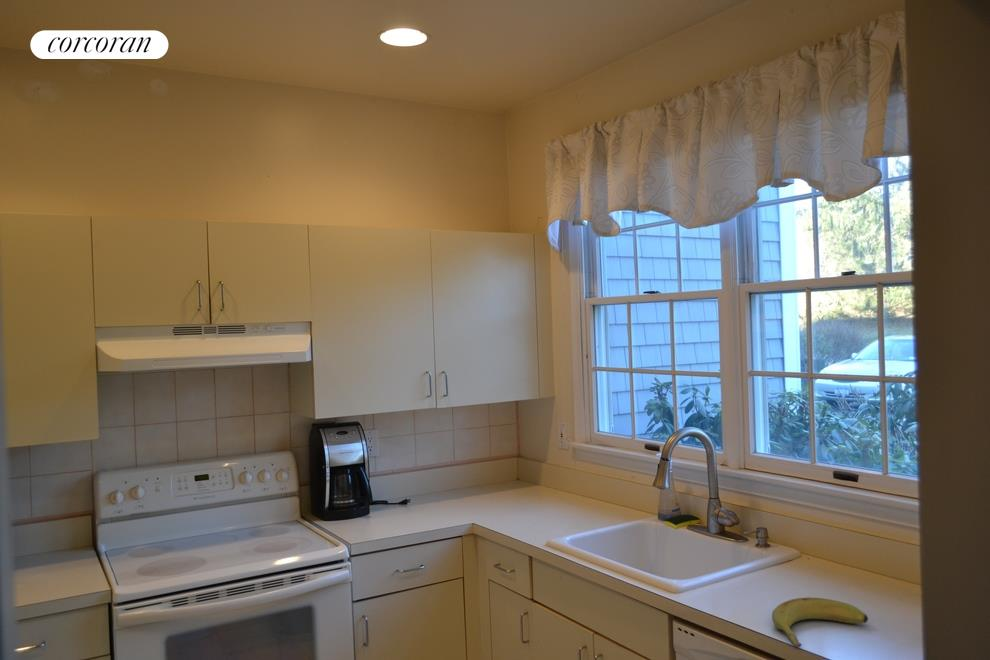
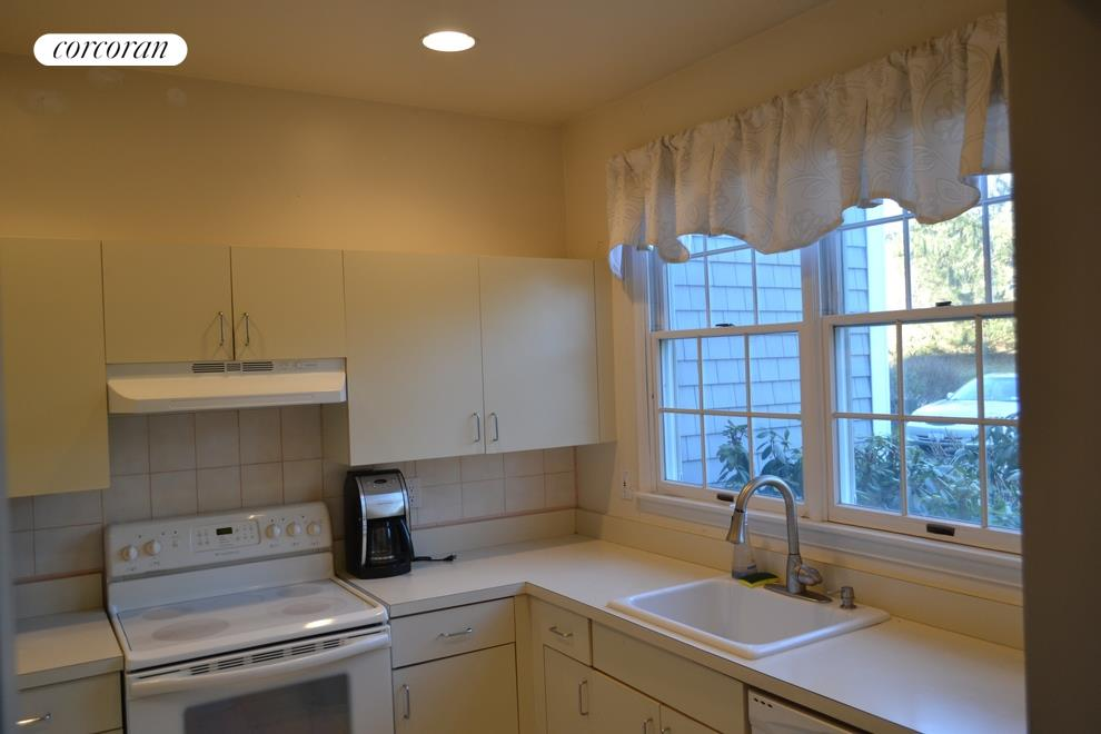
- banana [771,596,869,648]
